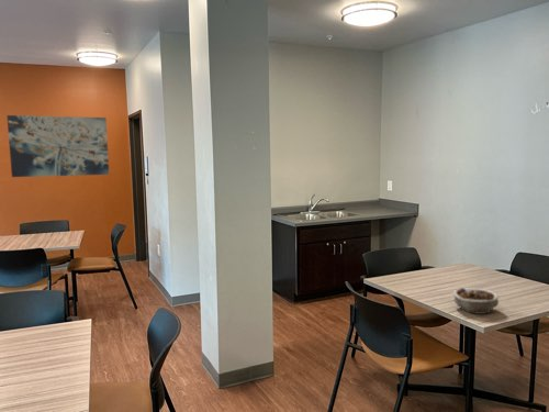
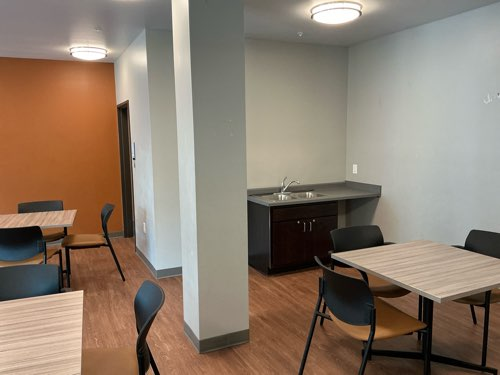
- succulent planter [452,287,500,315]
- wall art [5,114,110,178]
